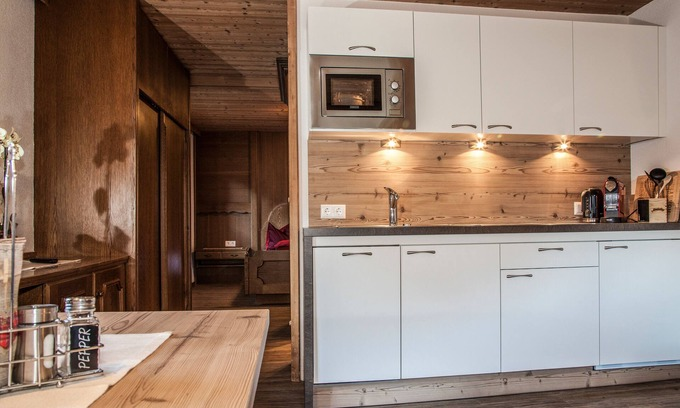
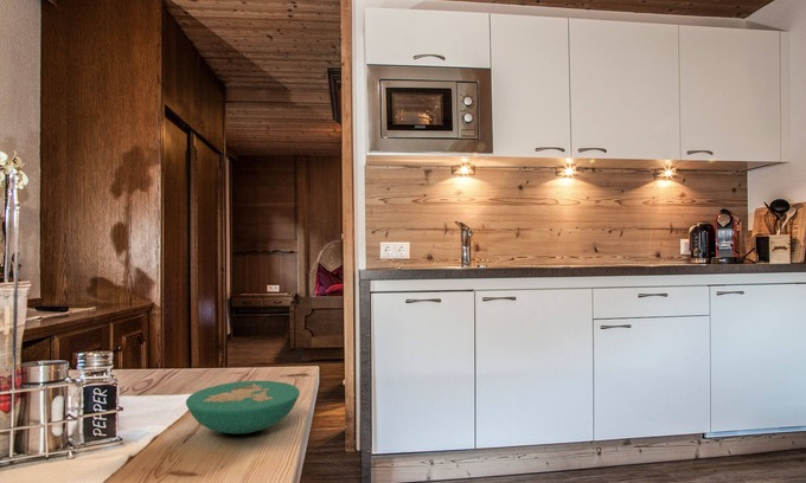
+ bowl [185,380,301,434]
